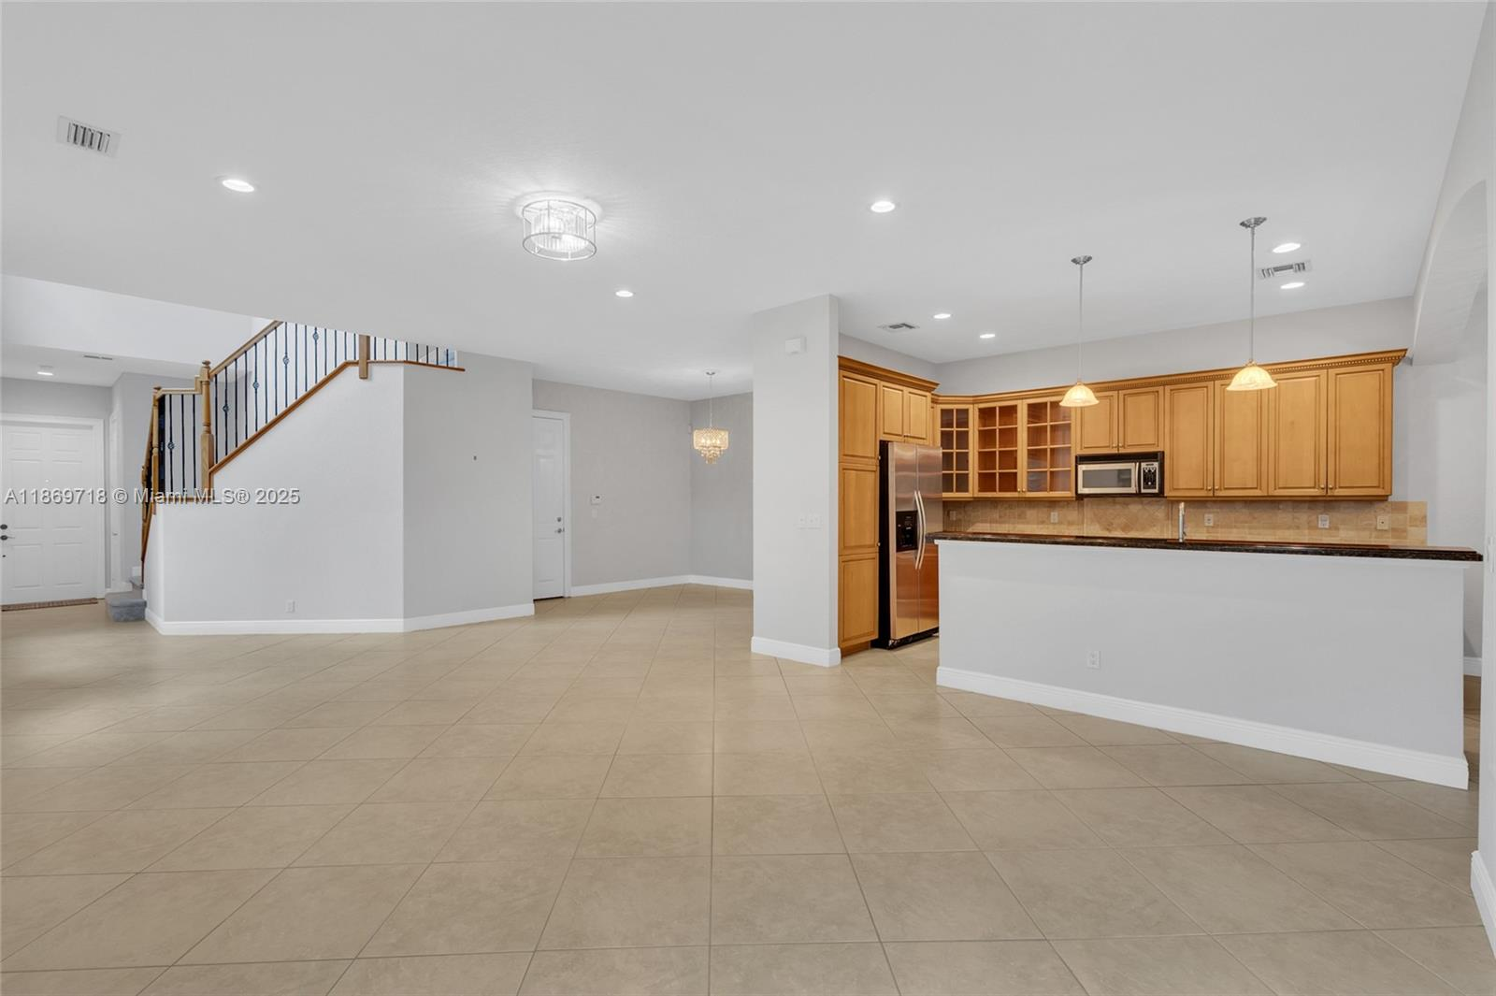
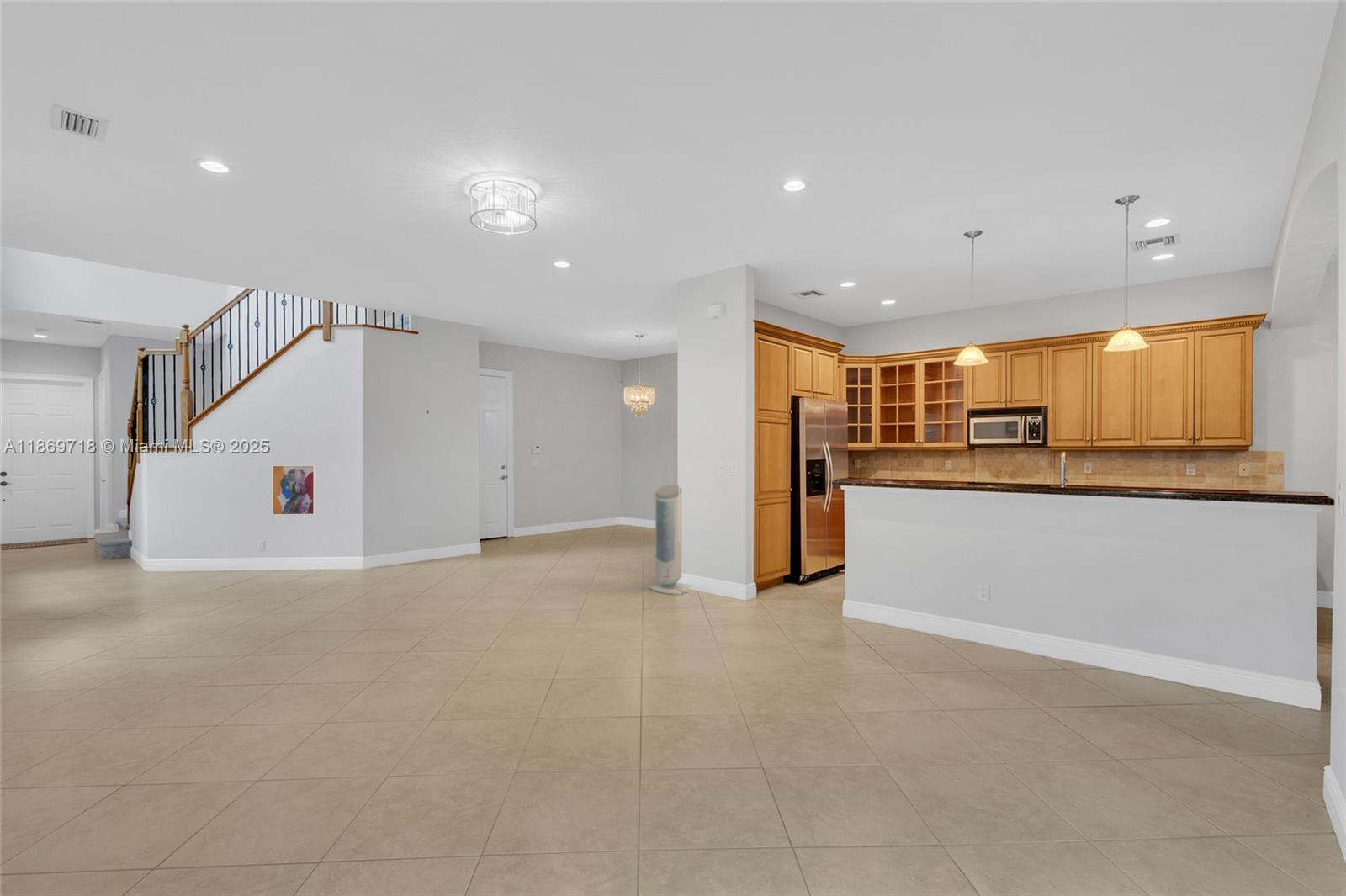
+ air purifier [649,484,689,596]
+ wall art [271,464,316,516]
